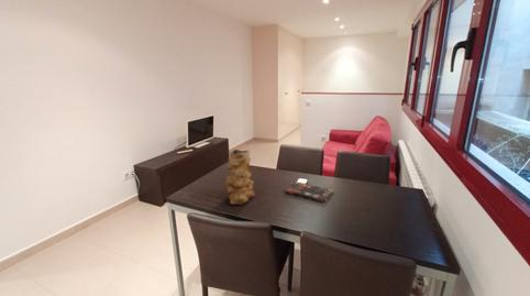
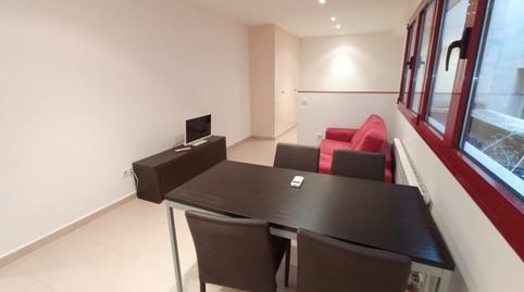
- vase [224,149,255,206]
- book [284,180,335,204]
